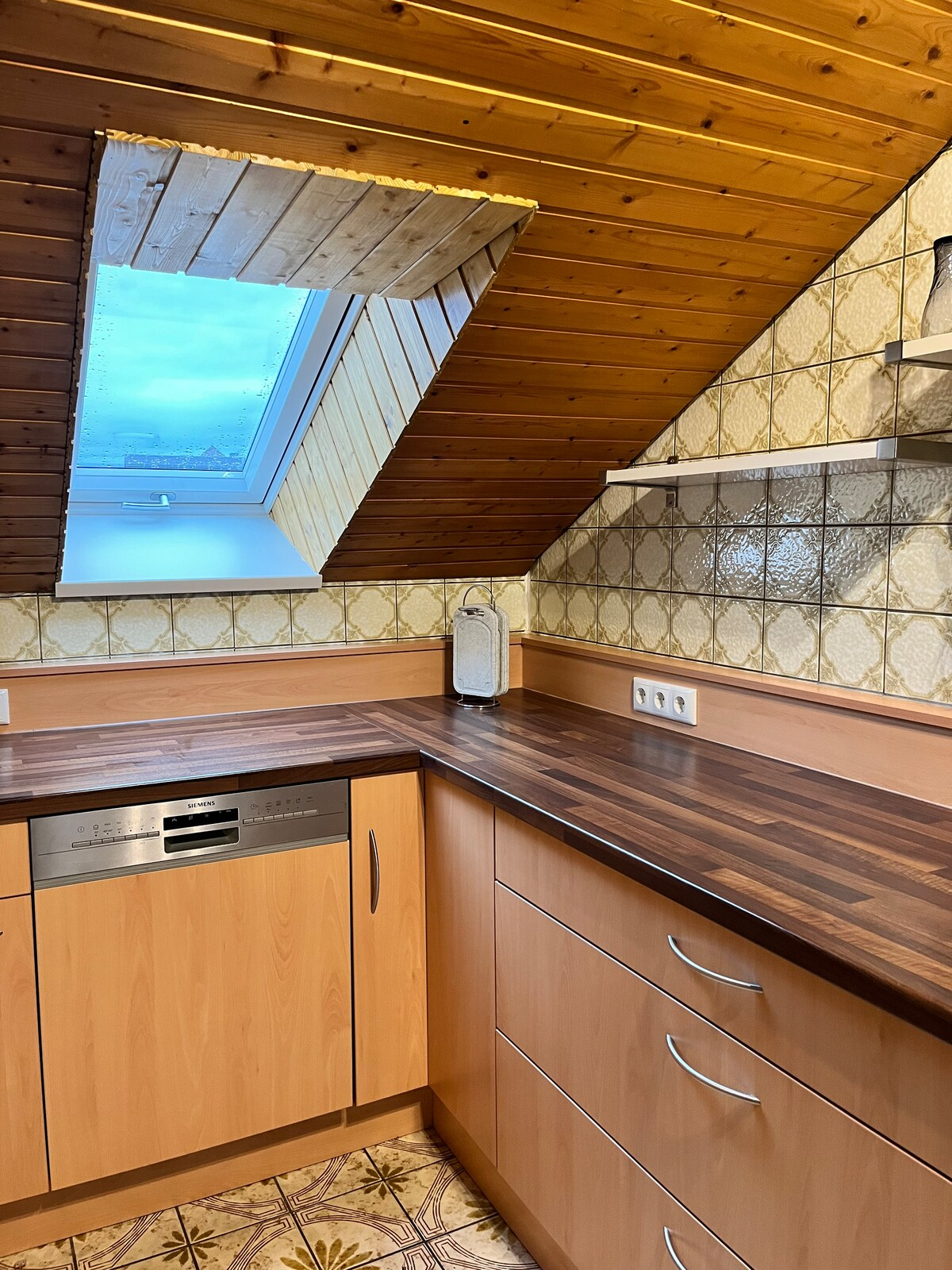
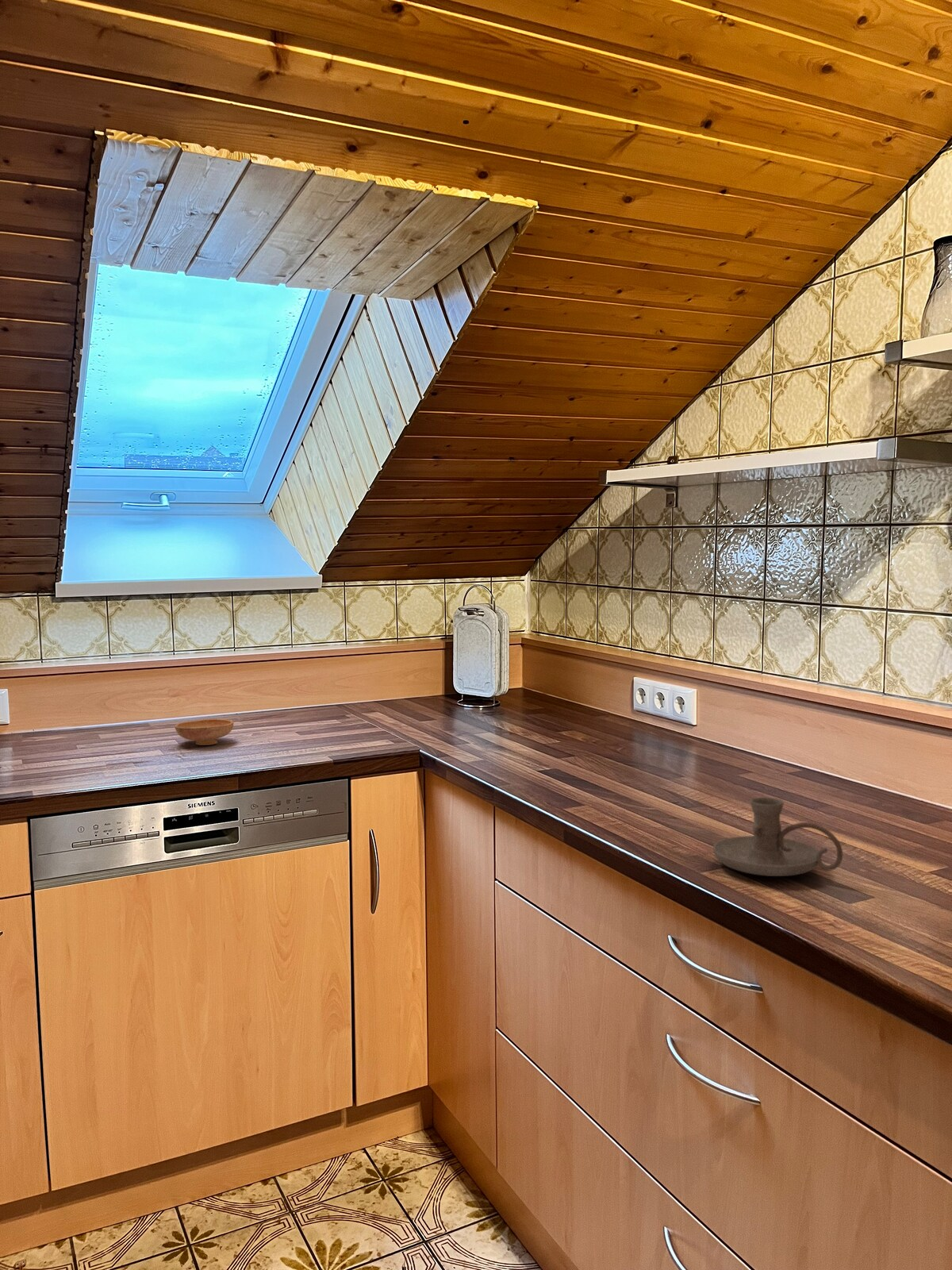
+ bowl [174,718,235,746]
+ candle holder [712,797,843,877]
